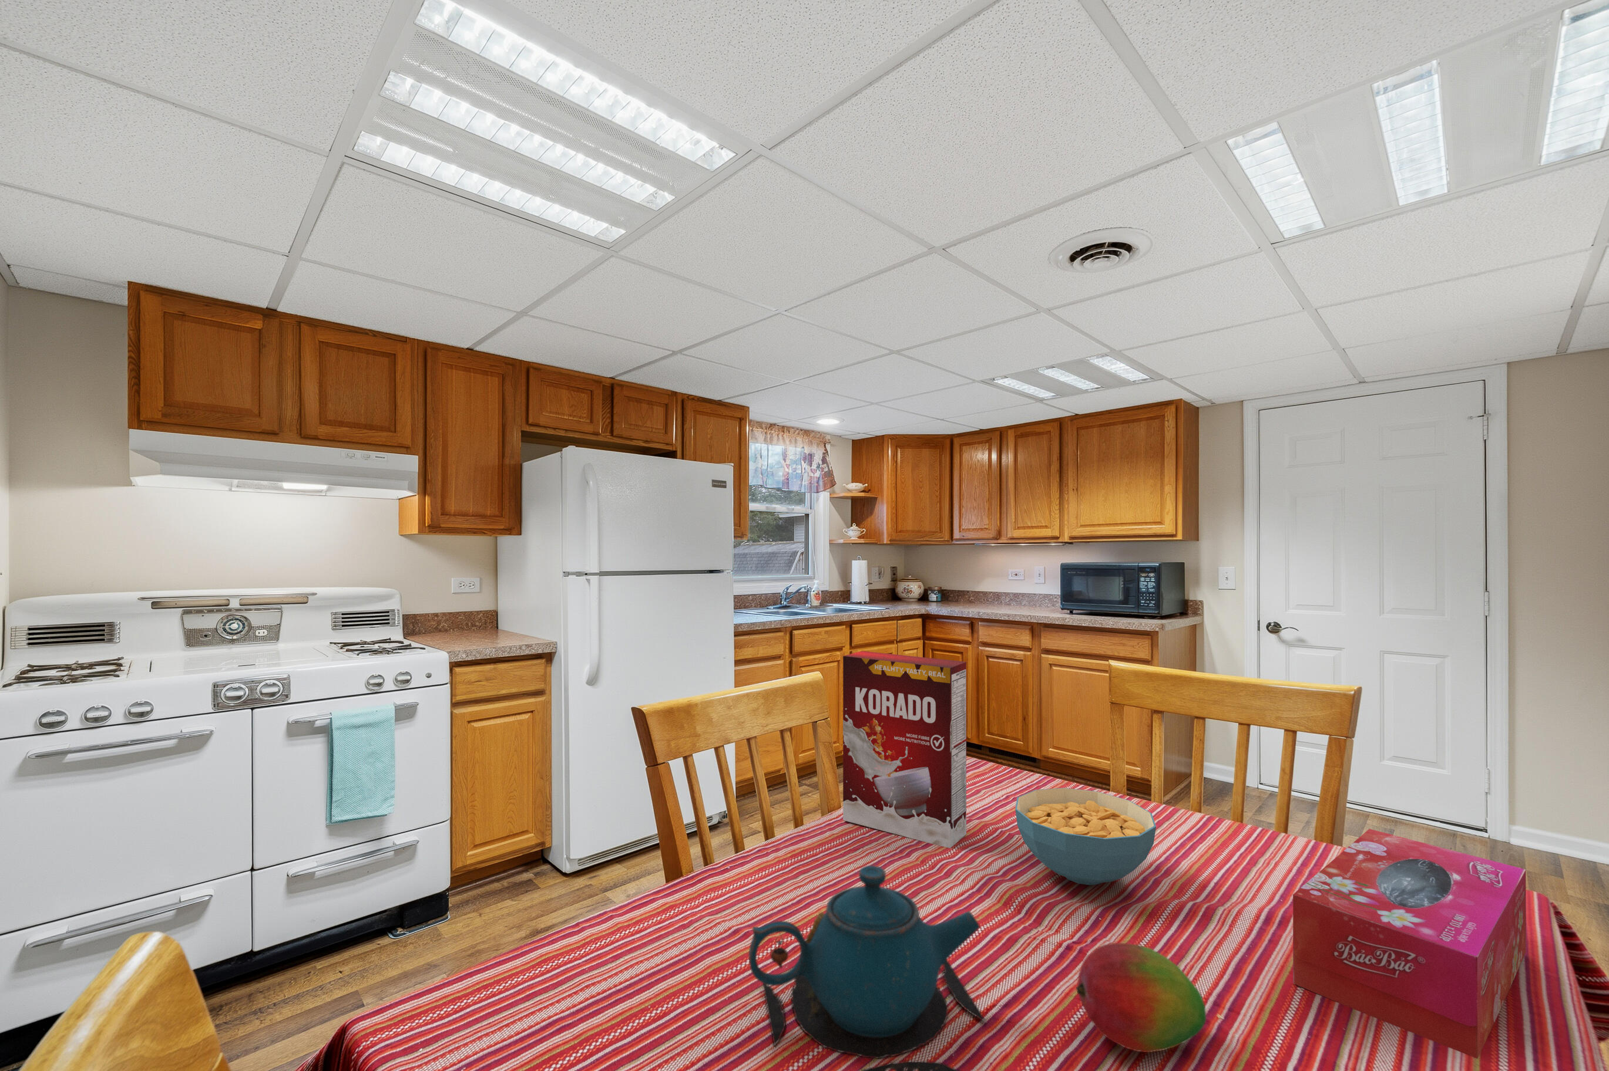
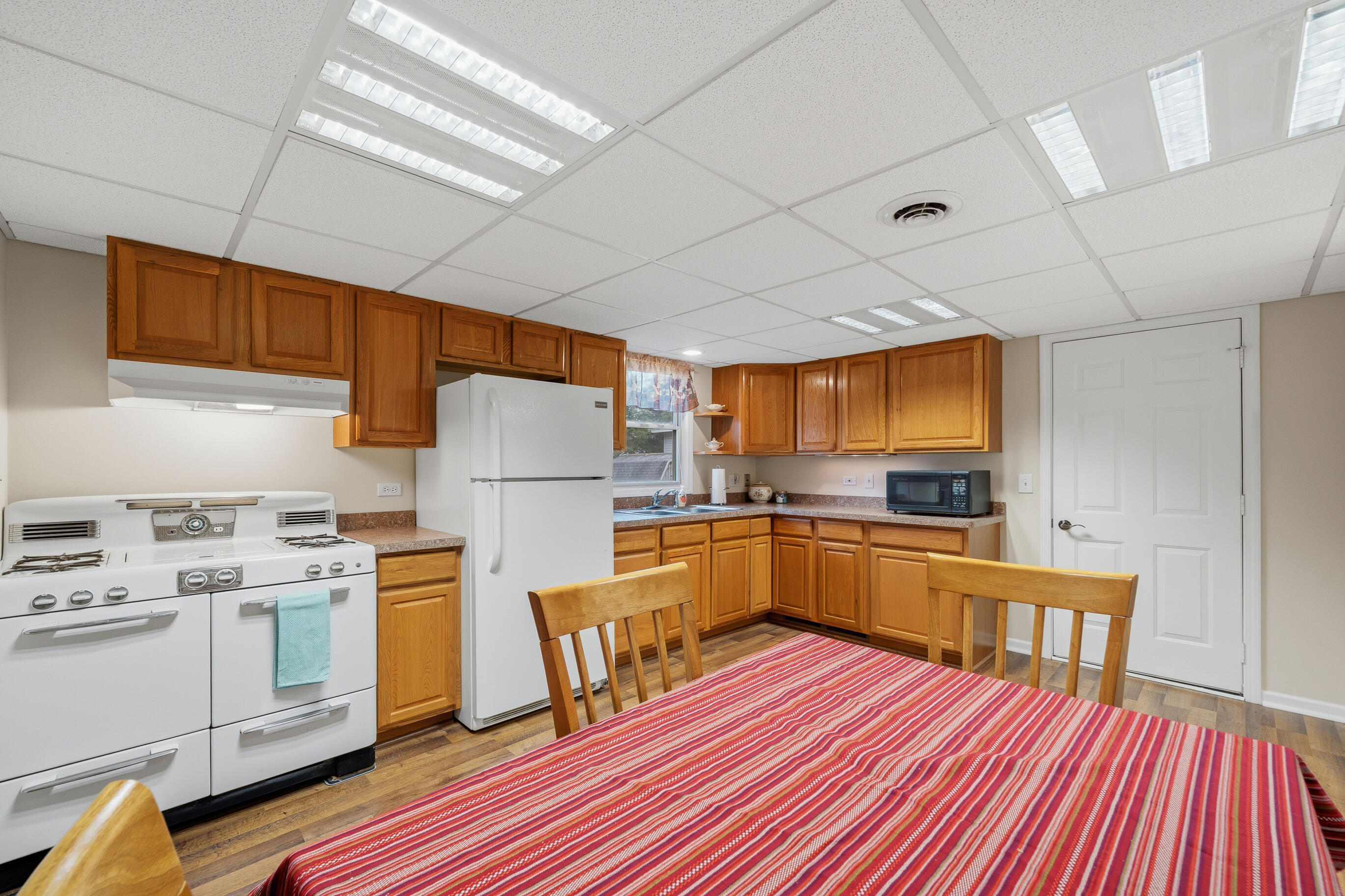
- teapot [748,865,1013,1071]
- fruit [1075,942,1207,1053]
- cereal box [842,650,967,849]
- tissue box [1292,828,1526,1059]
- cereal bowl [1014,788,1157,886]
